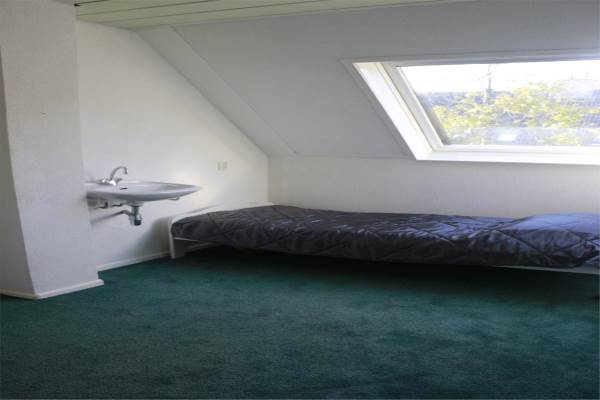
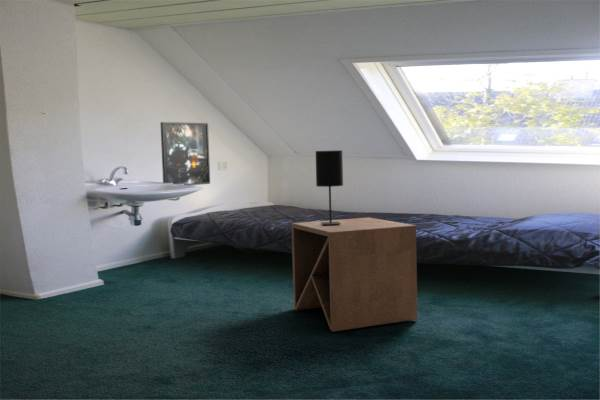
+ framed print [160,121,211,186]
+ side table [291,216,418,333]
+ table lamp [315,149,344,226]
